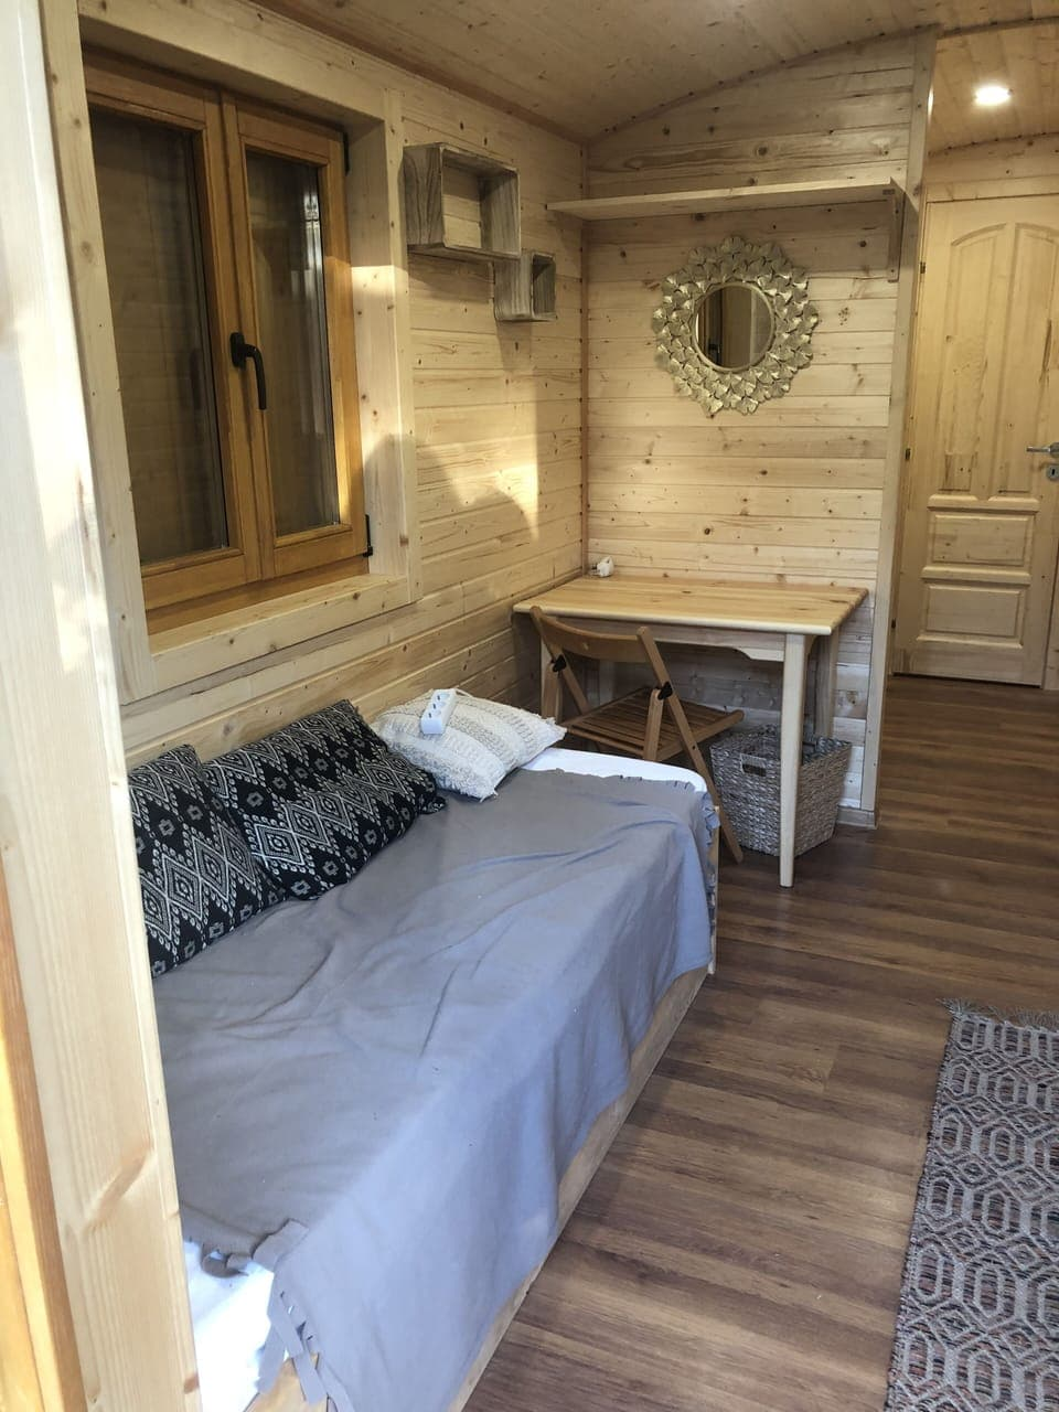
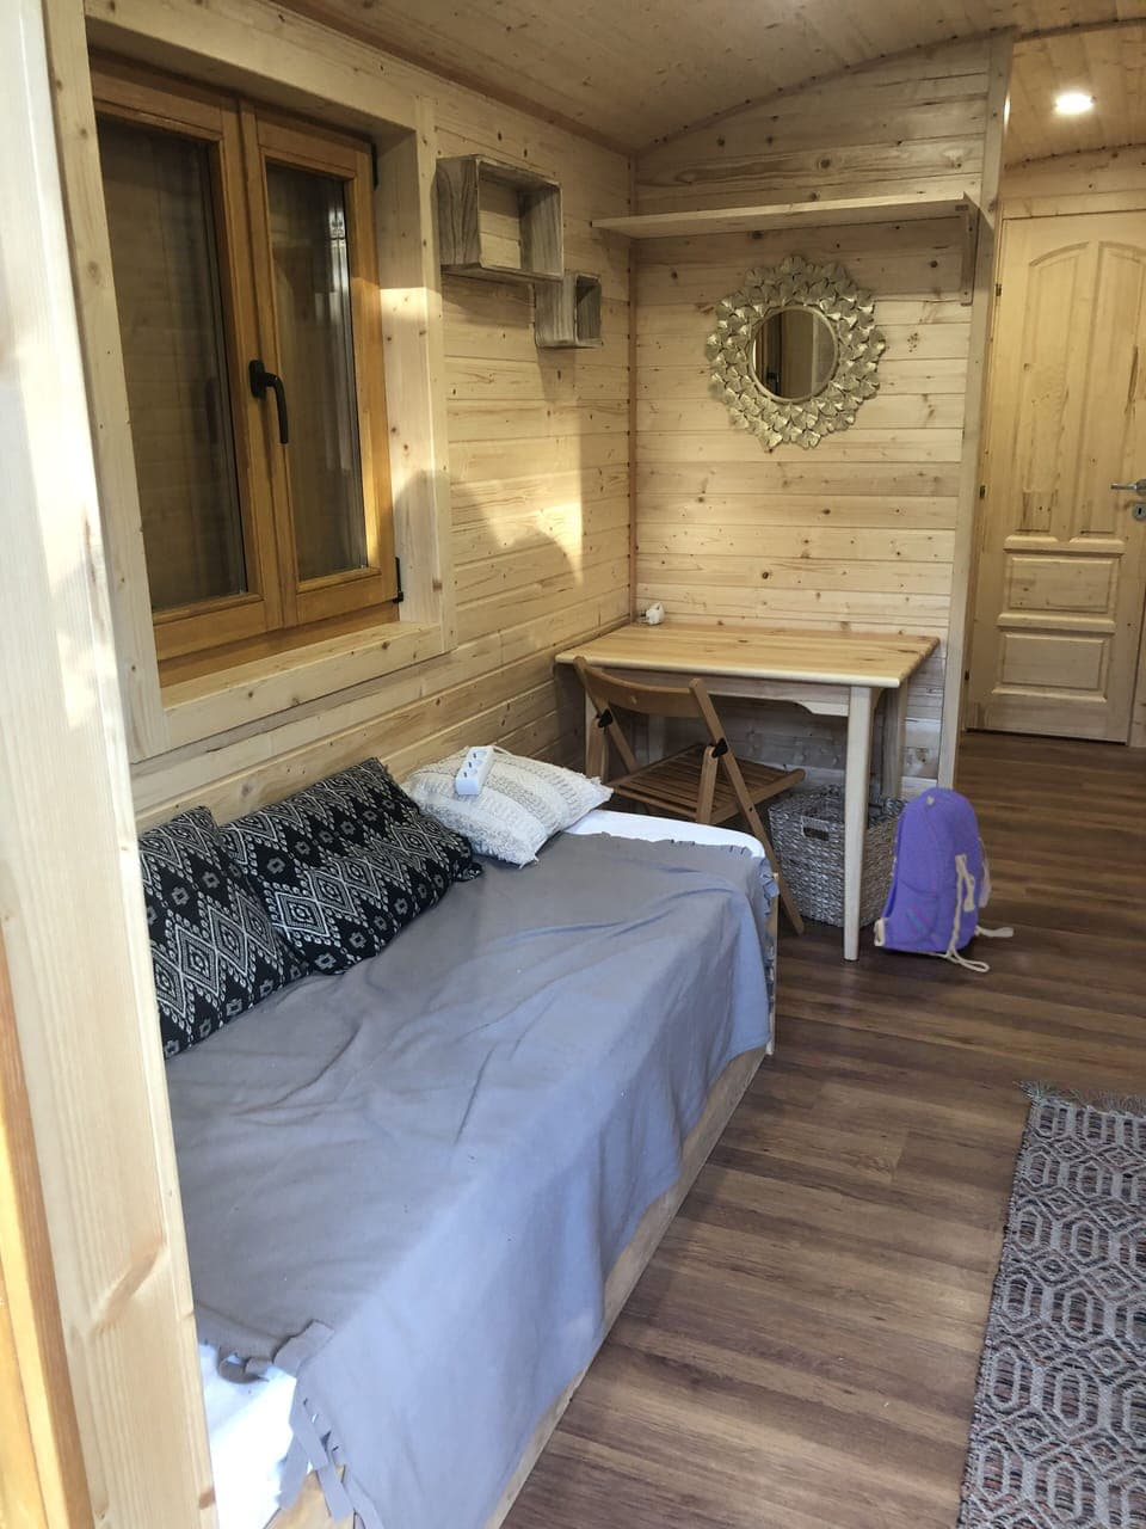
+ backpack [873,784,1015,974]
